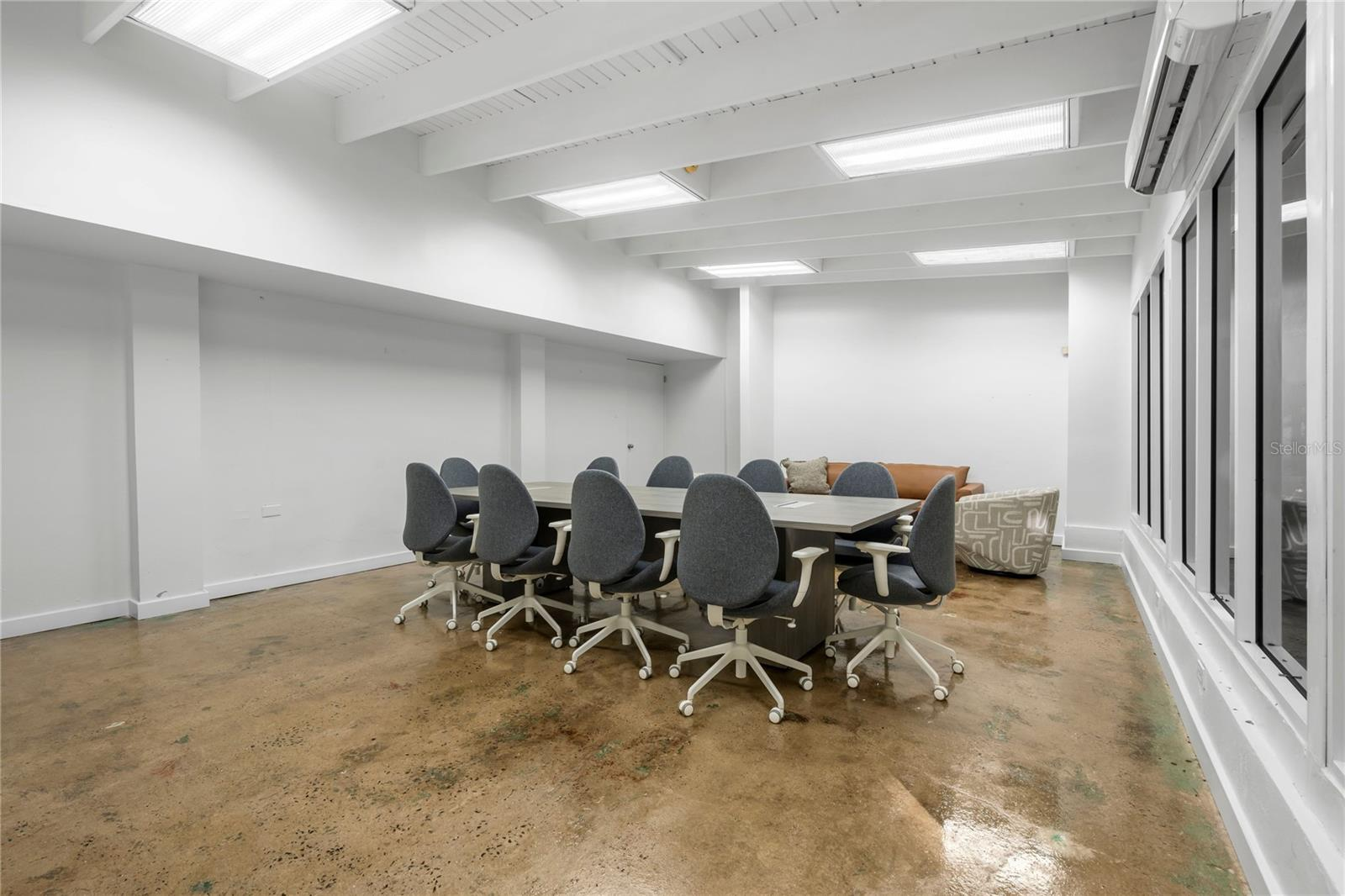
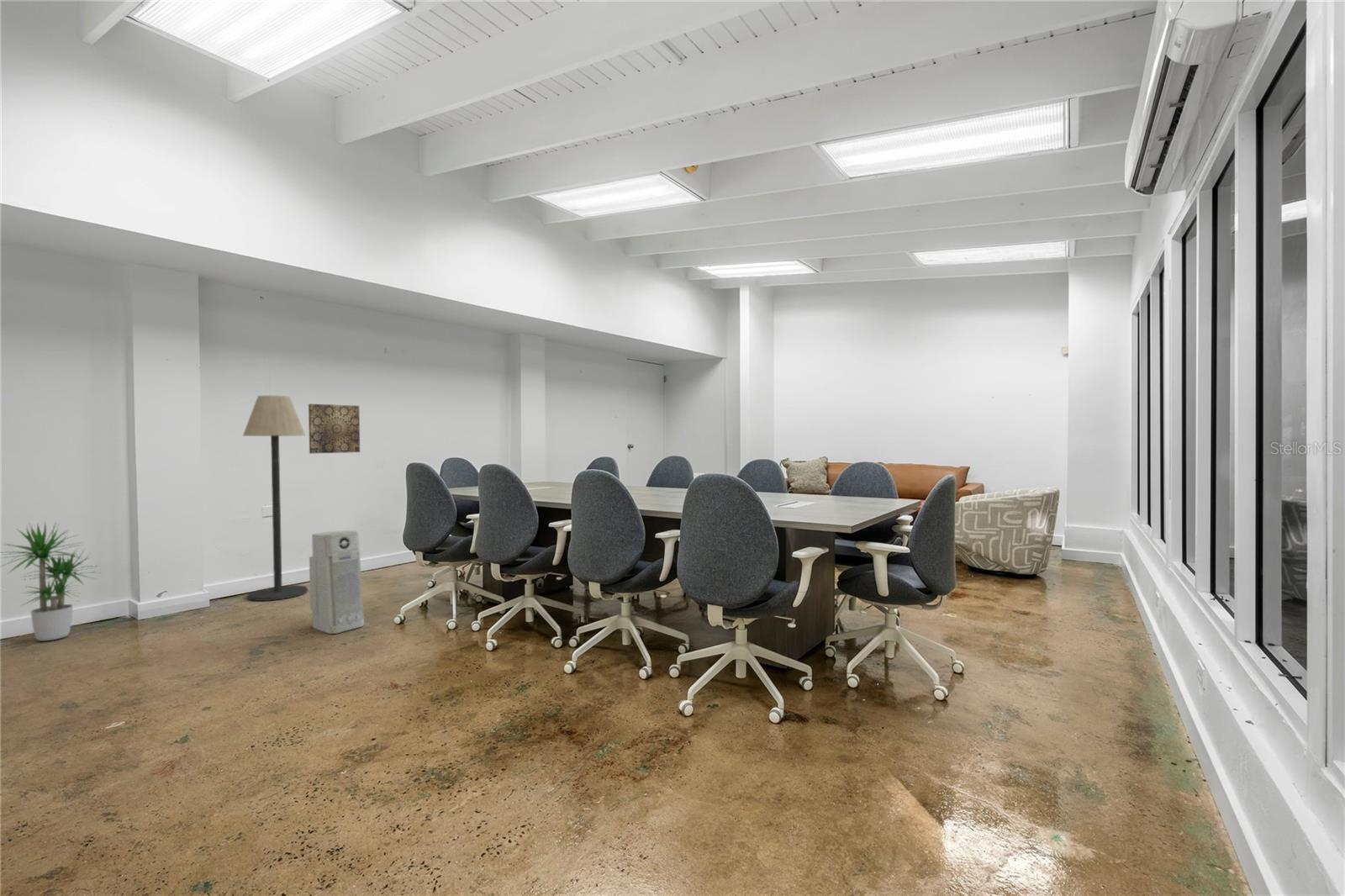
+ wall art [308,403,361,455]
+ air purifier [309,530,365,635]
+ potted plant [0,520,101,641]
+ floor lamp [242,395,309,602]
